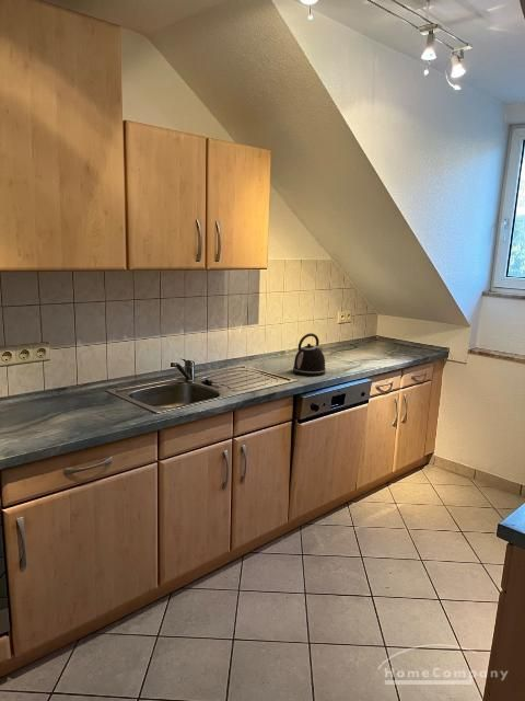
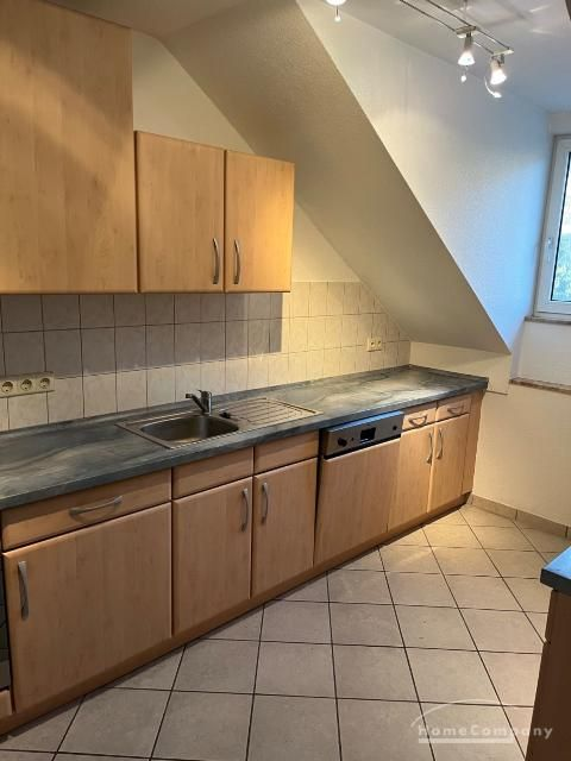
- kettle [292,332,327,377]
